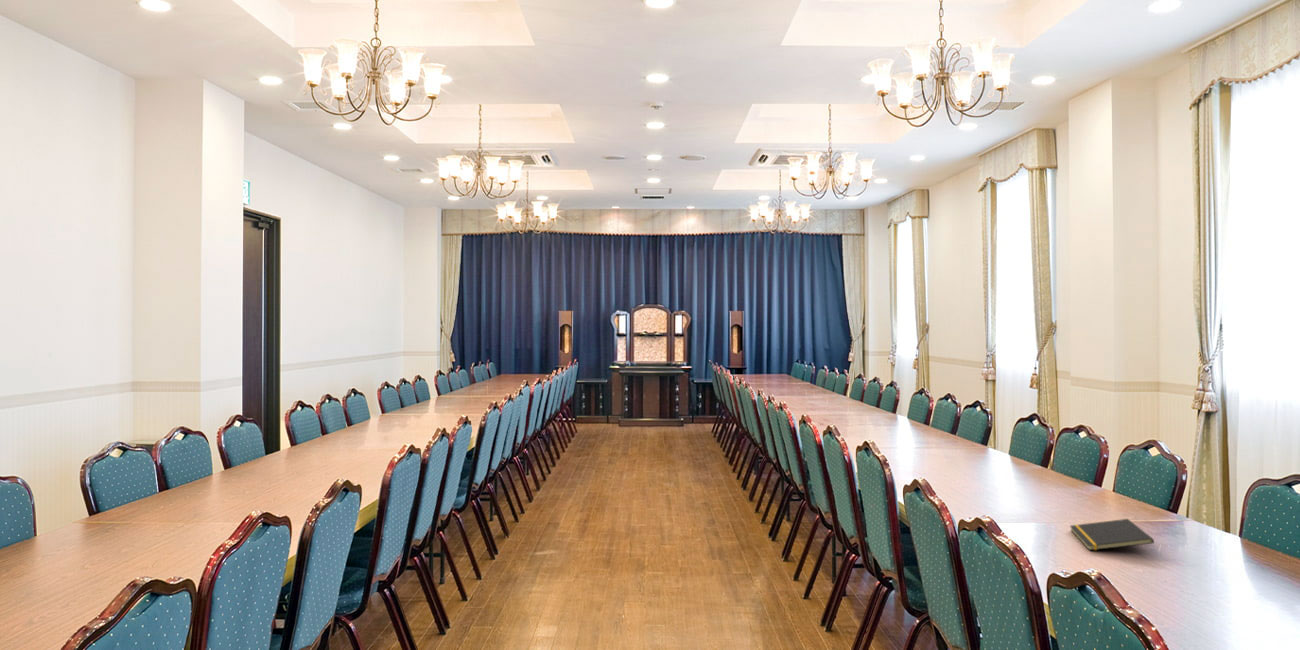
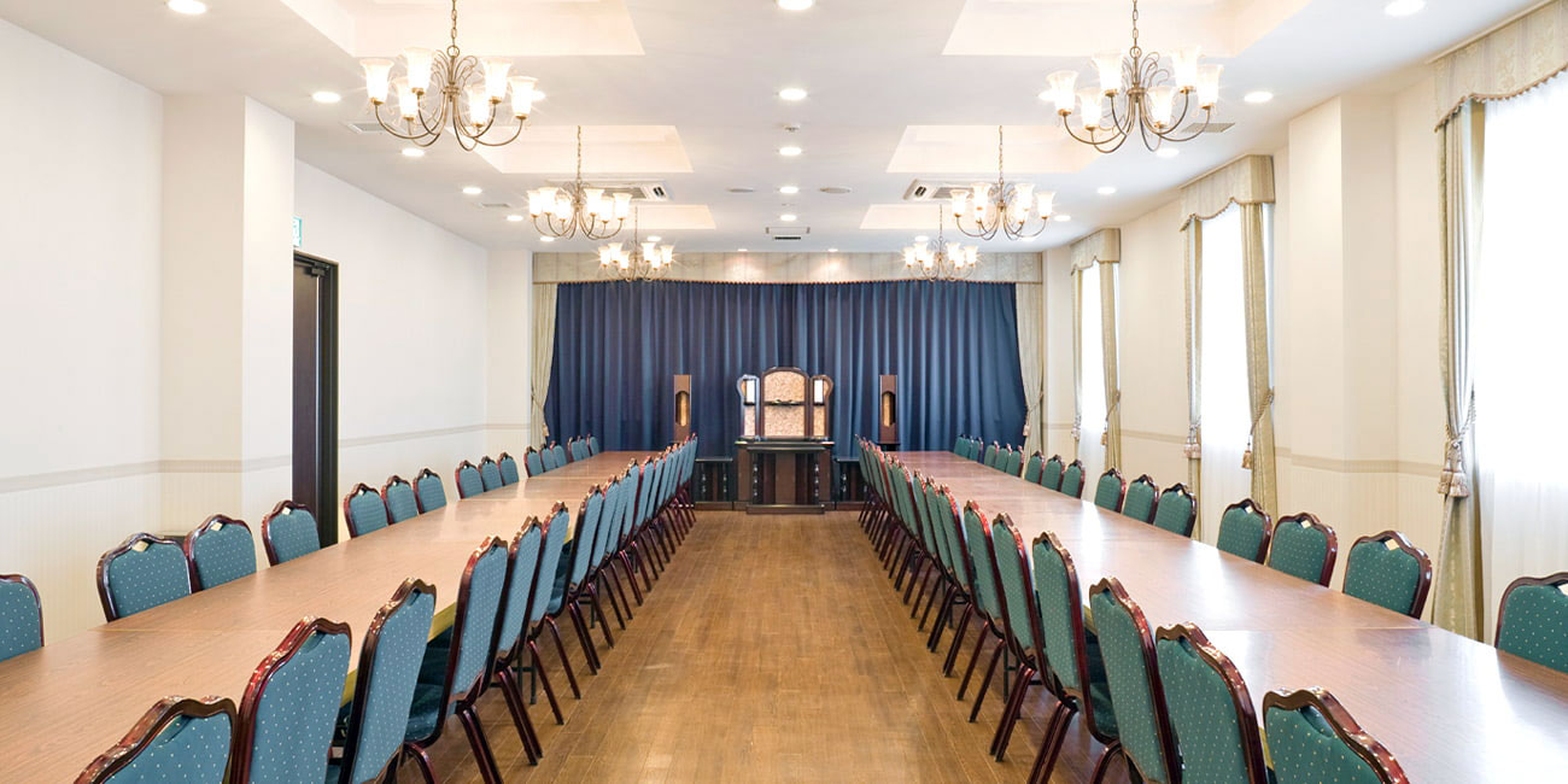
- notepad [1069,518,1155,551]
